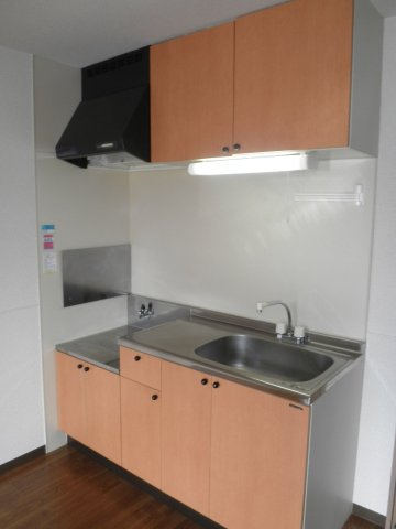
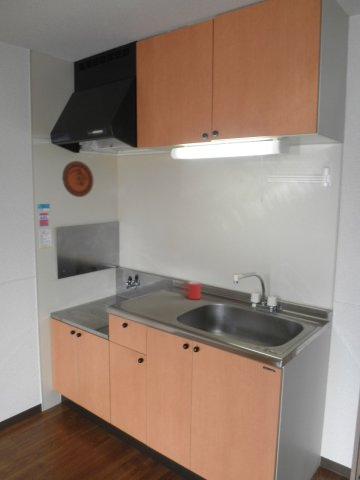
+ mug [182,280,202,301]
+ decorative plate [61,160,94,198]
